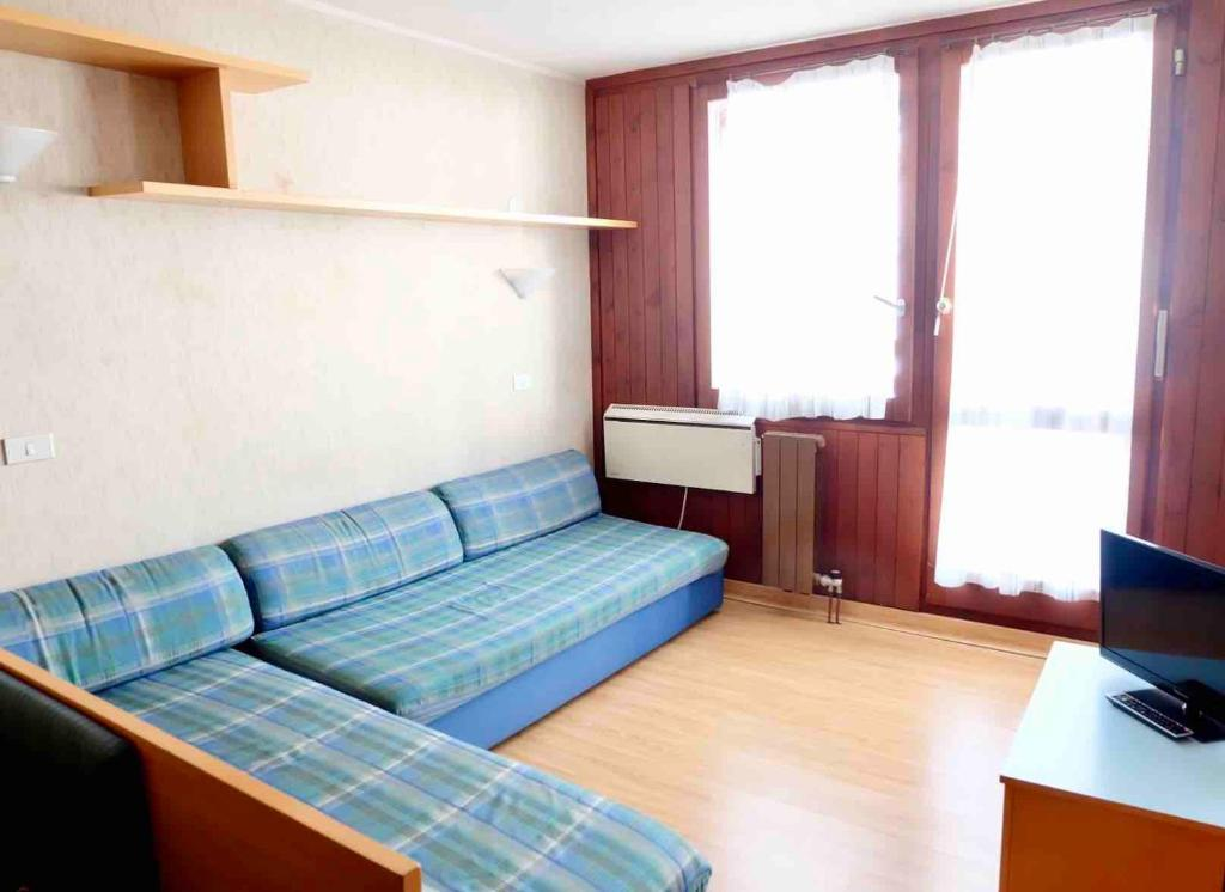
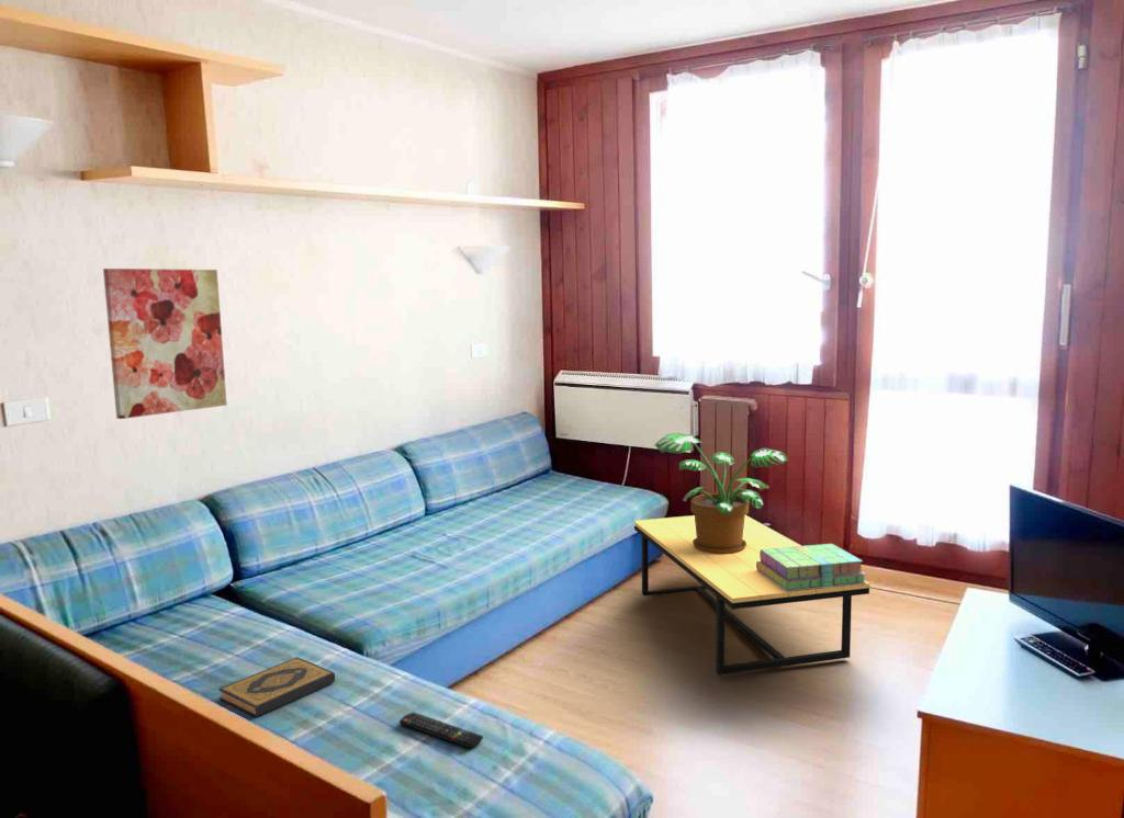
+ hardback book [217,656,336,718]
+ potted plant [653,432,789,554]
+ coffee table [633,514,870,675]
+ wall art [102,268,228,420]
+ remote control [398,712,484,749]
+ stack of books [756,543,867,591]
